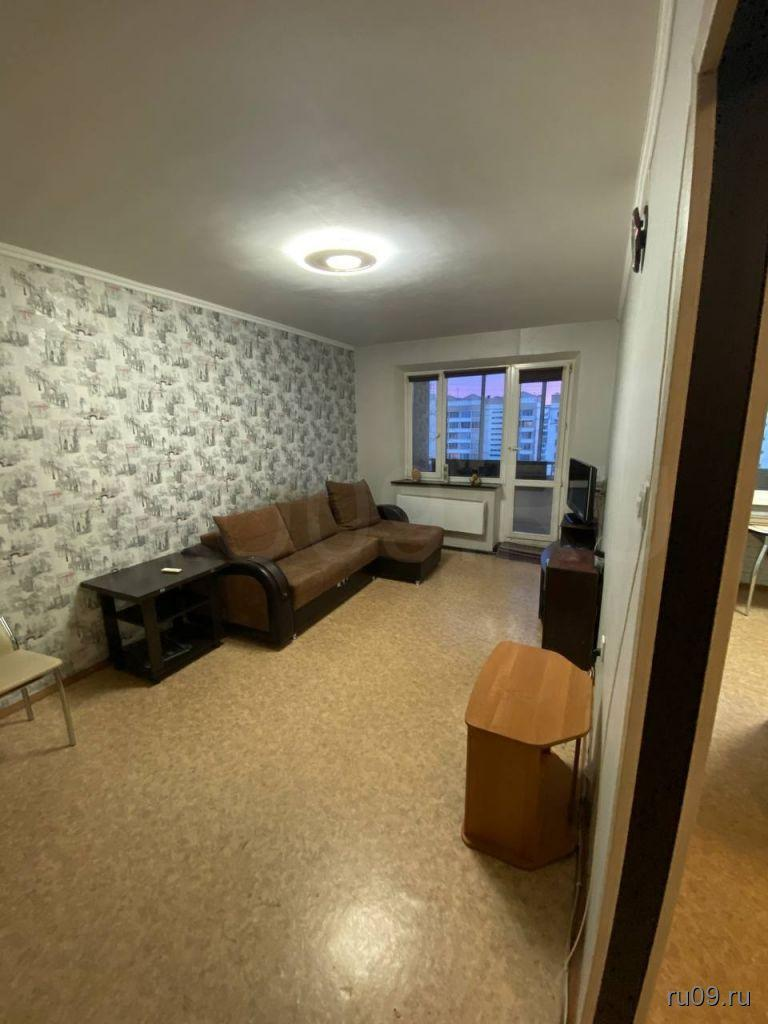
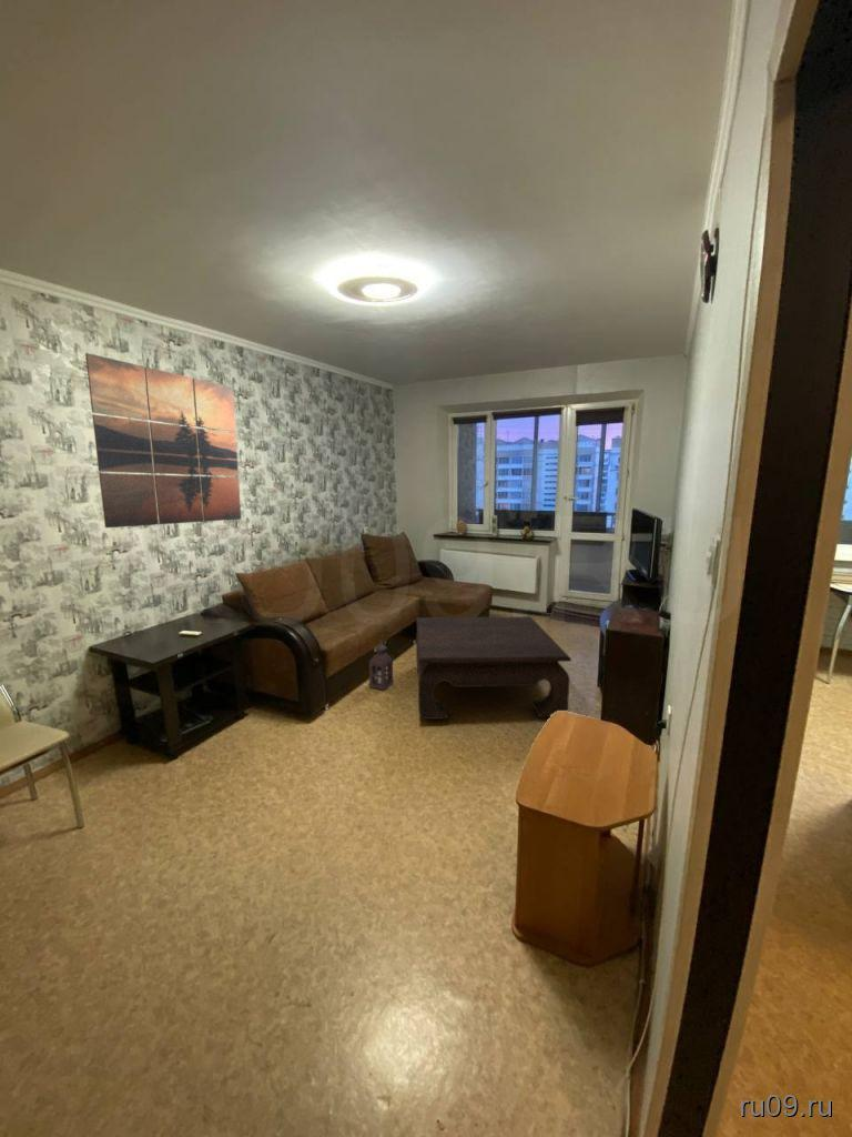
+ coffee table [415,615,572,721]
+ wall art [84,352,242,529]
+ lantern [368,637,394,692]
